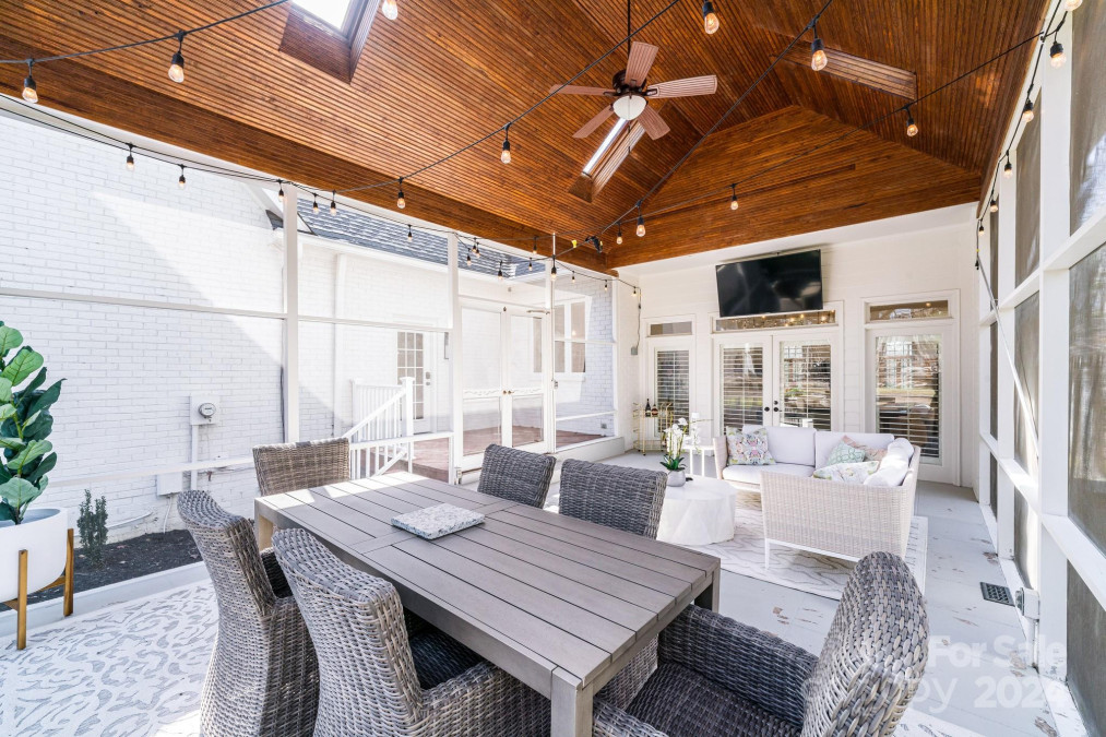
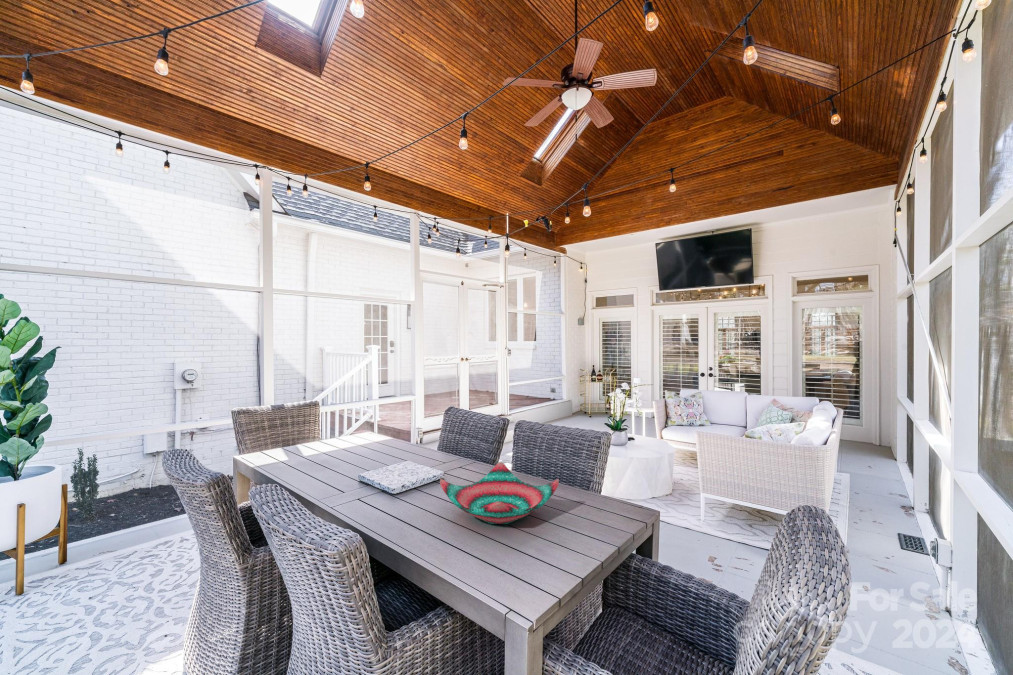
+ decorative bowl [439,462,560,525]
